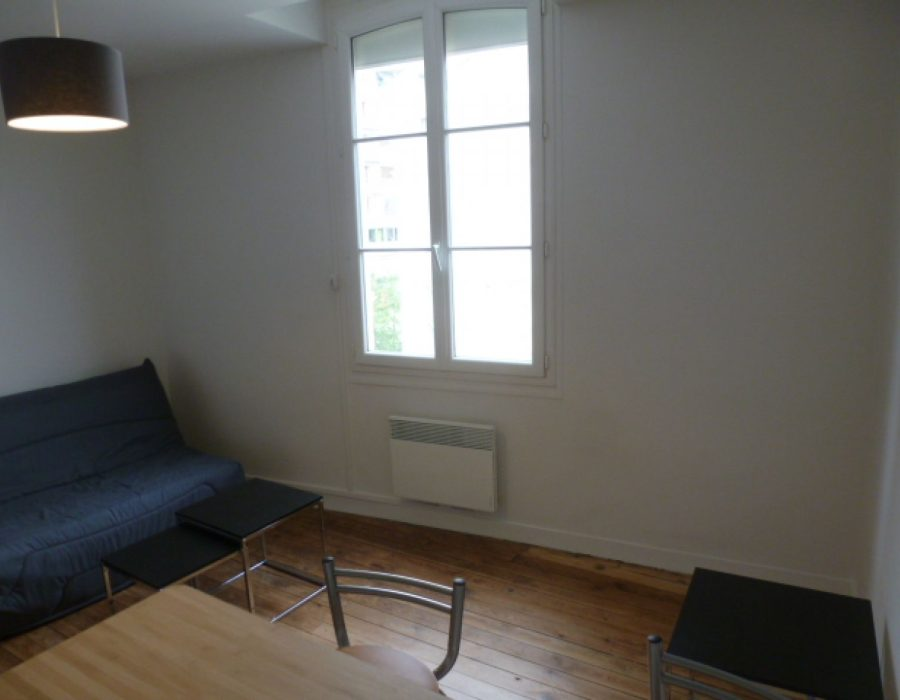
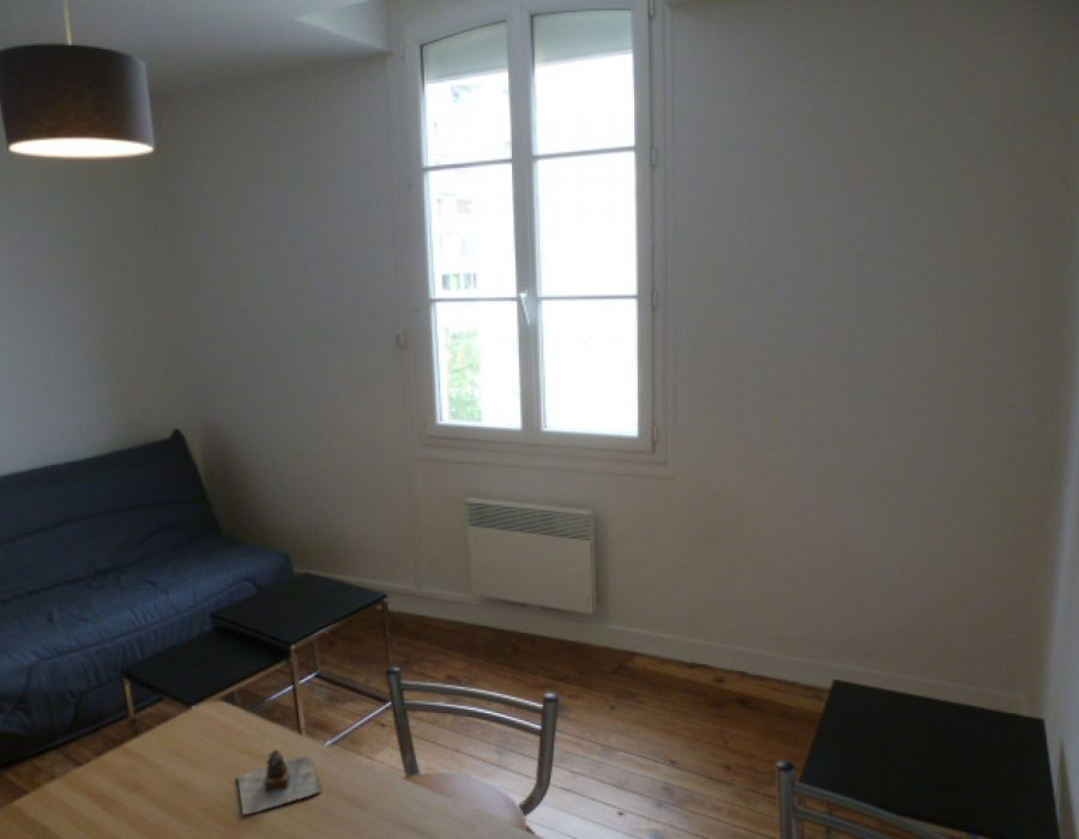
+ teapot [236,749,323,815]
